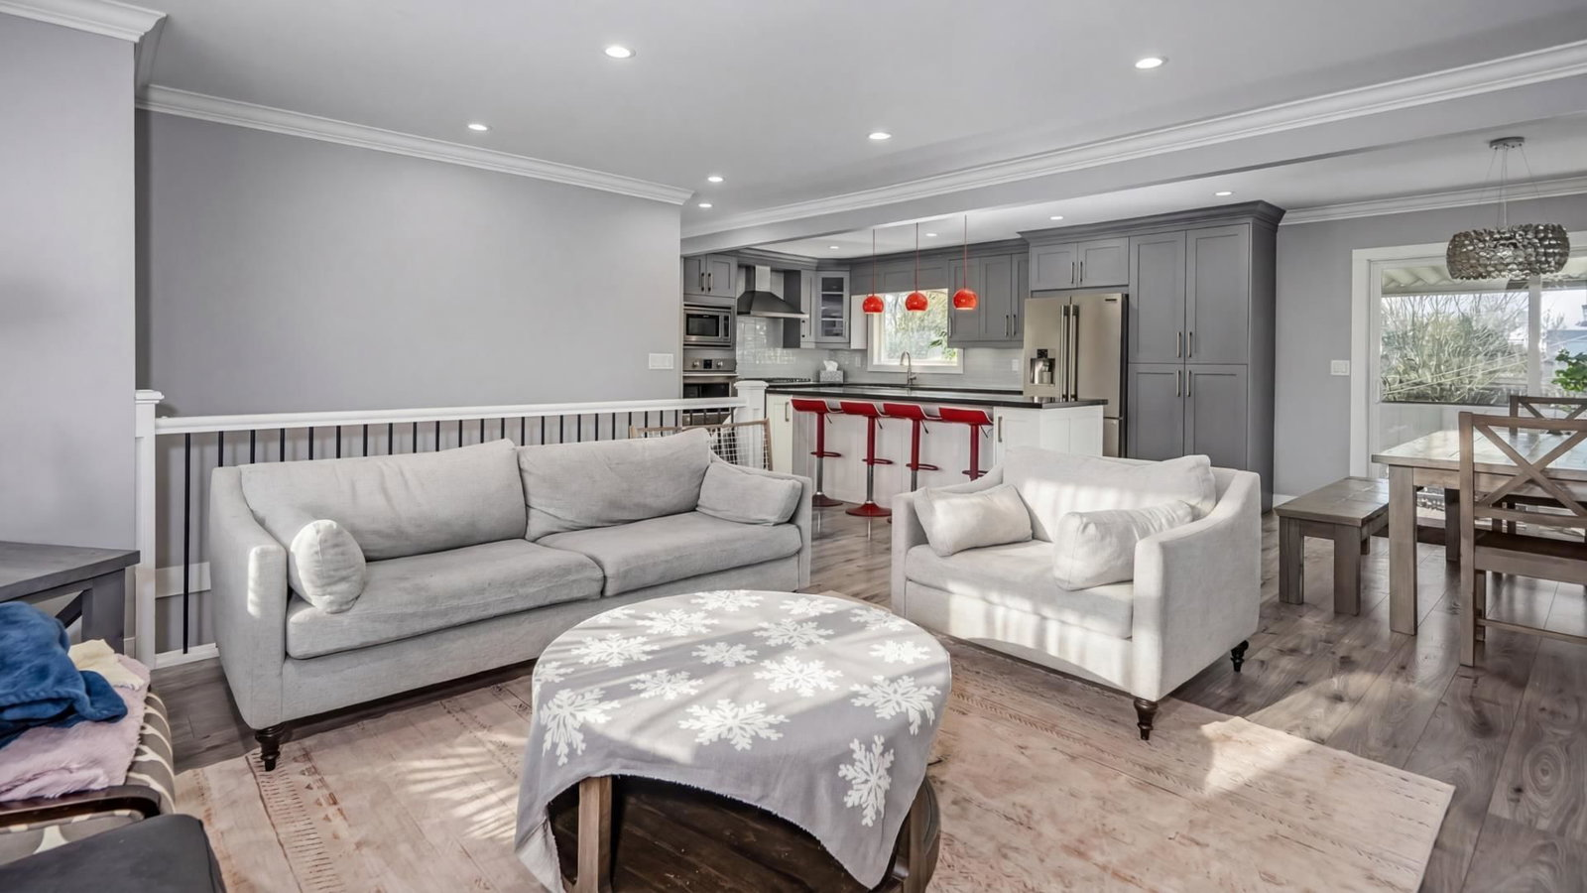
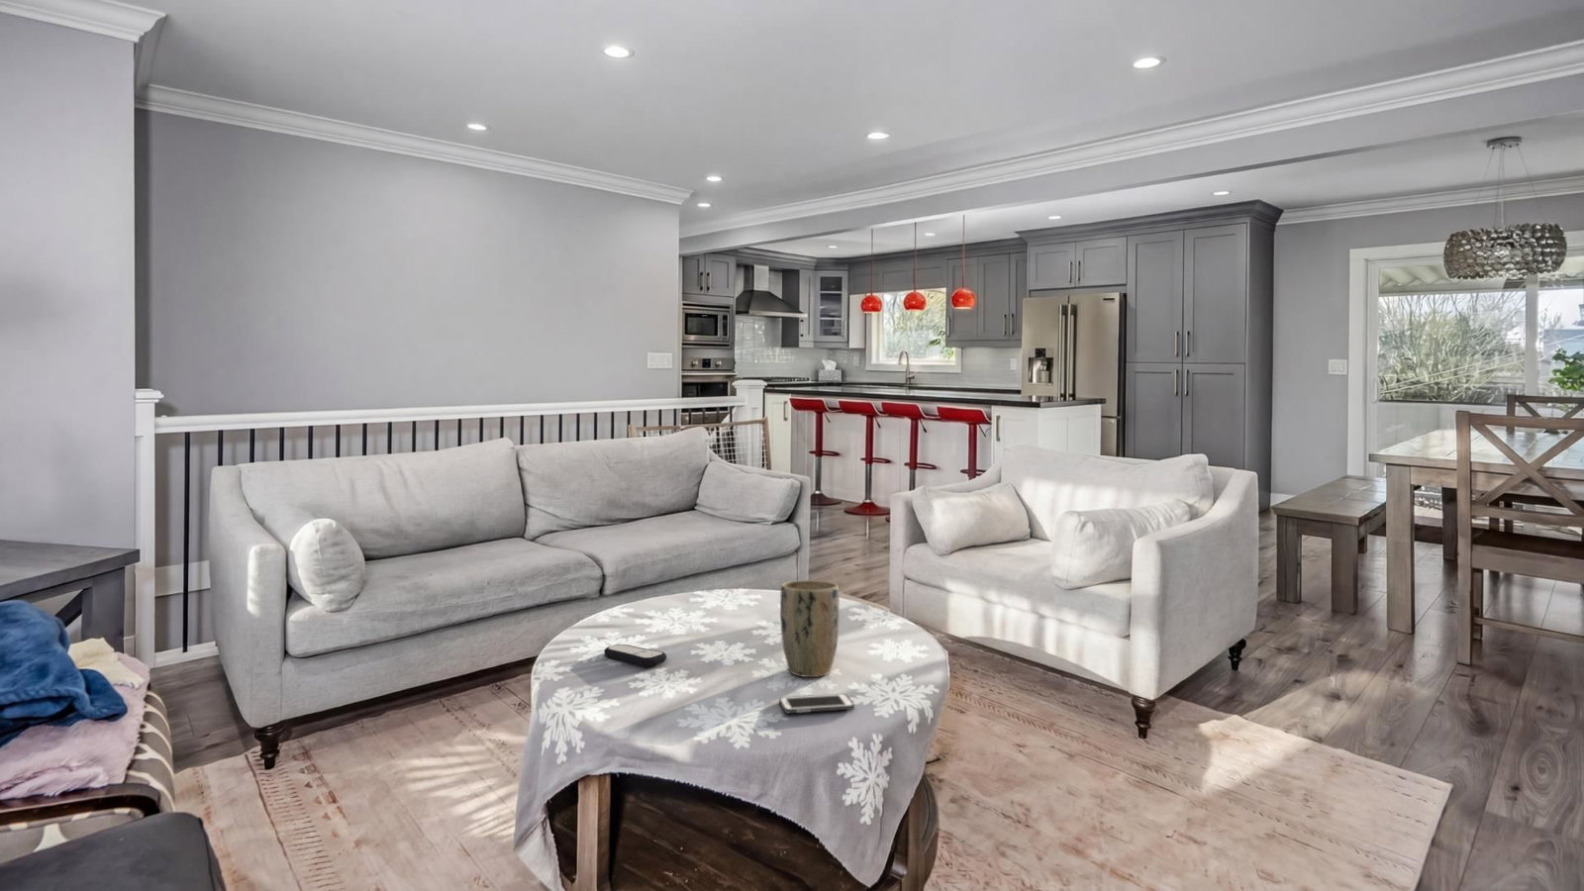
+ plant pot [779,579,841,678]
+ cell phone [778,693,855,714]
+ remote control [603,643,667,667]
